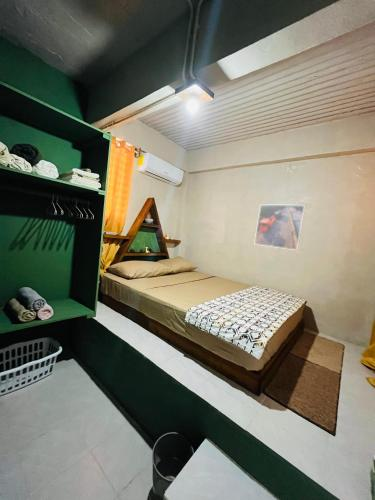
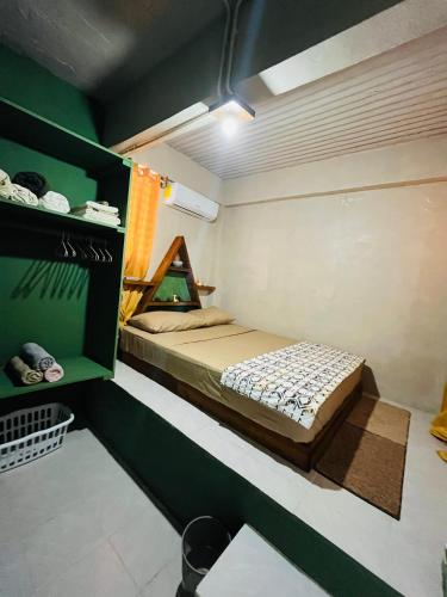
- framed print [253,203,306,251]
